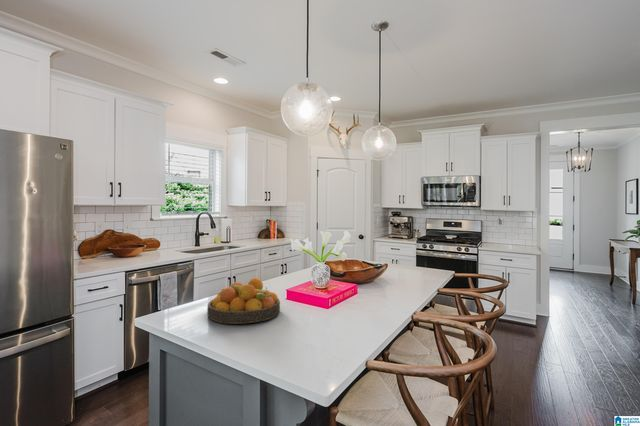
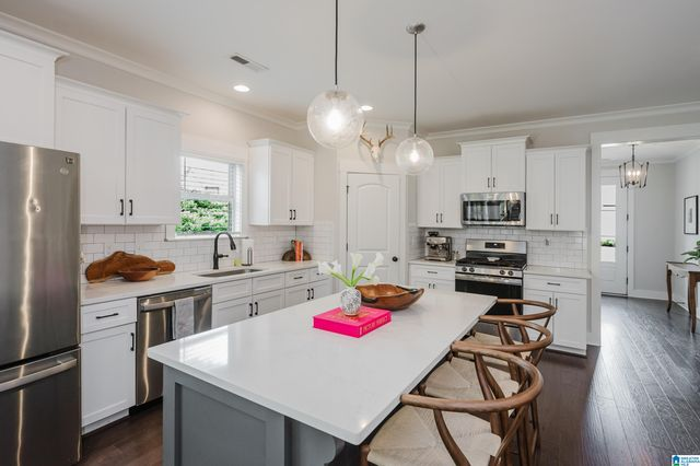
- fruit bowl [206,277,281,325]
